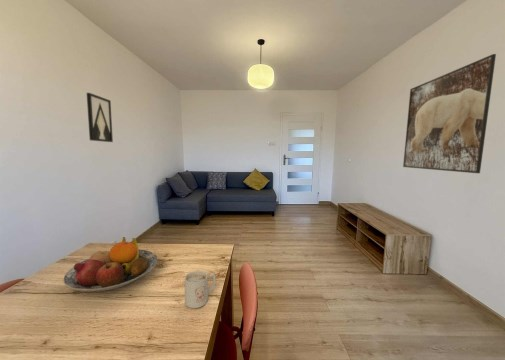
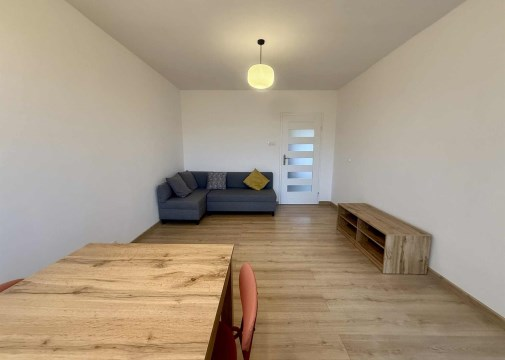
- mug [184,270,217,309]
- wall art [86,92,114,143]
- fruit bowl [62,236,158,292]
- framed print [402,53,497,174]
